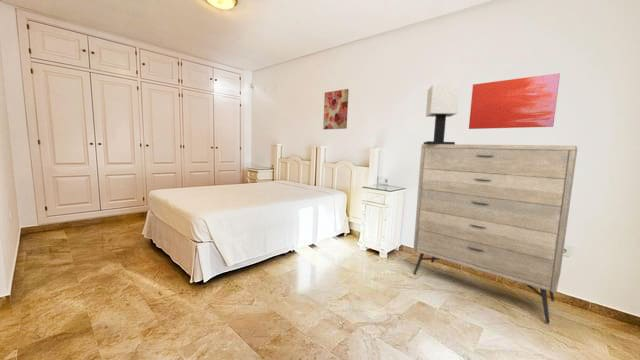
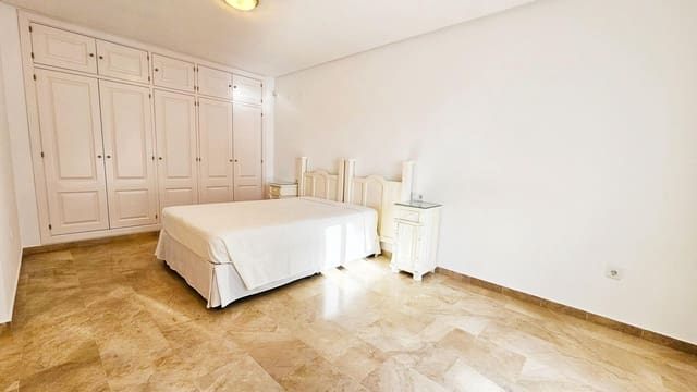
- dresser [412,143,579,324]
- wall art [322,88,350,130]
- wall art [468,72,561,130]
- table lamp [423,83,461,144]
